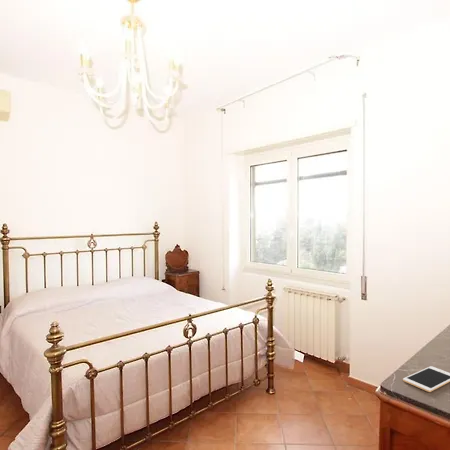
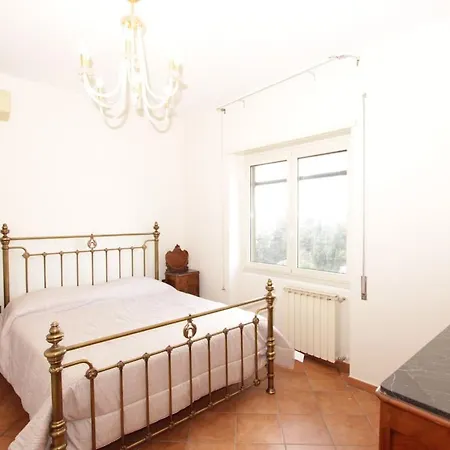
- cell phone [402,365,450,393]
